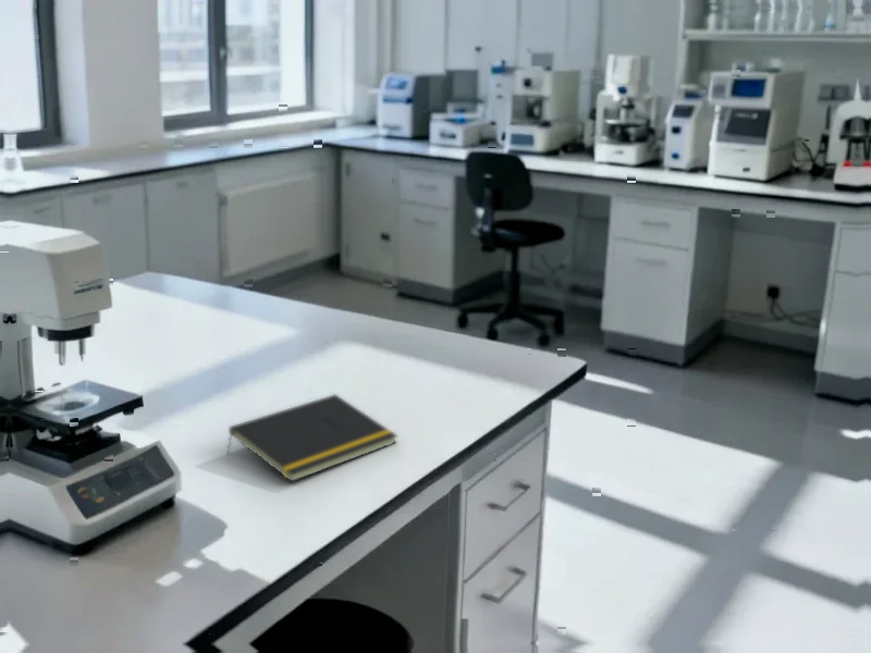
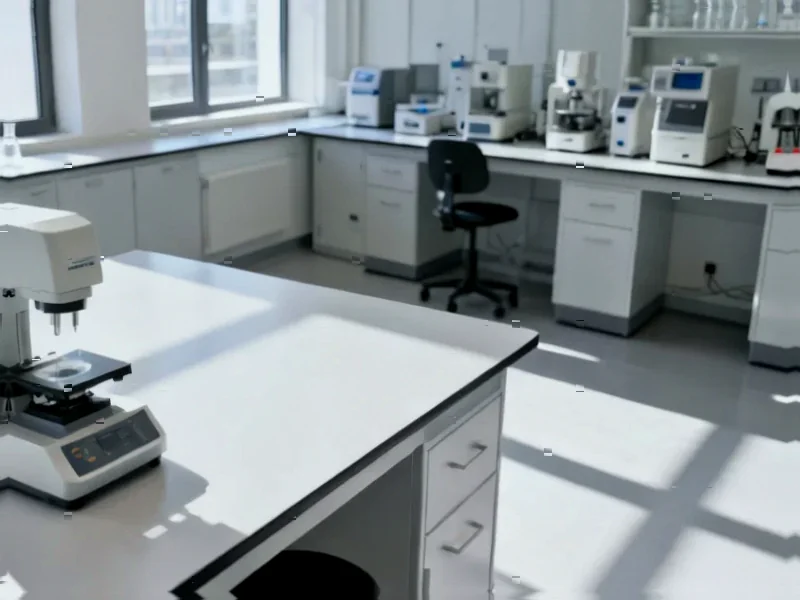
- notepad [226,393,398,482]
